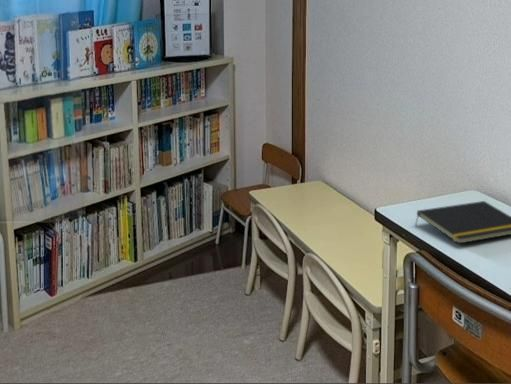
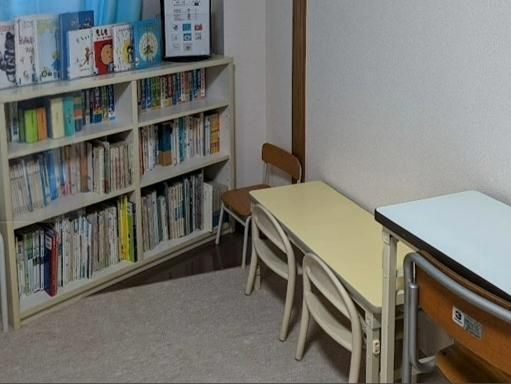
- notepad [414,200,511,245]
